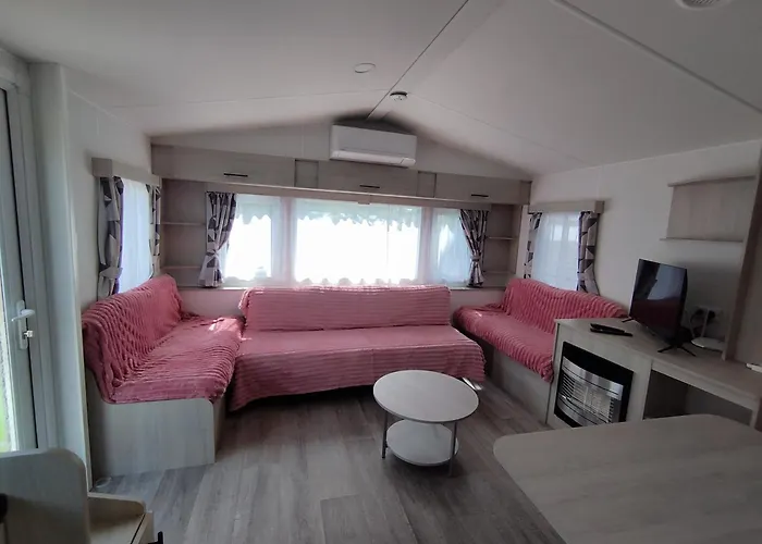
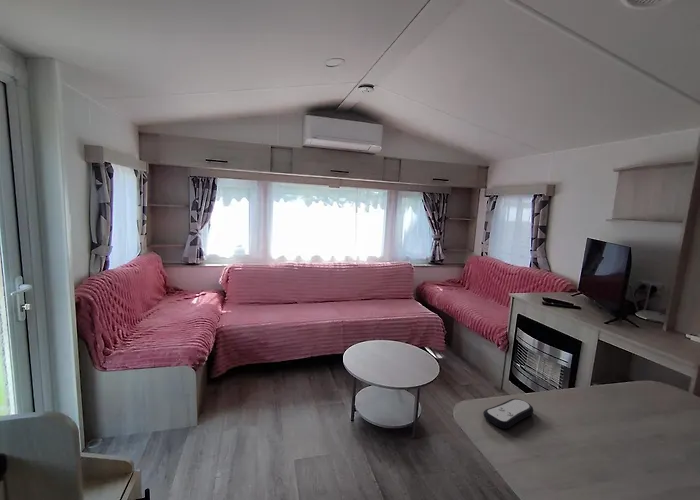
+ remote control [482,398,534,430]
